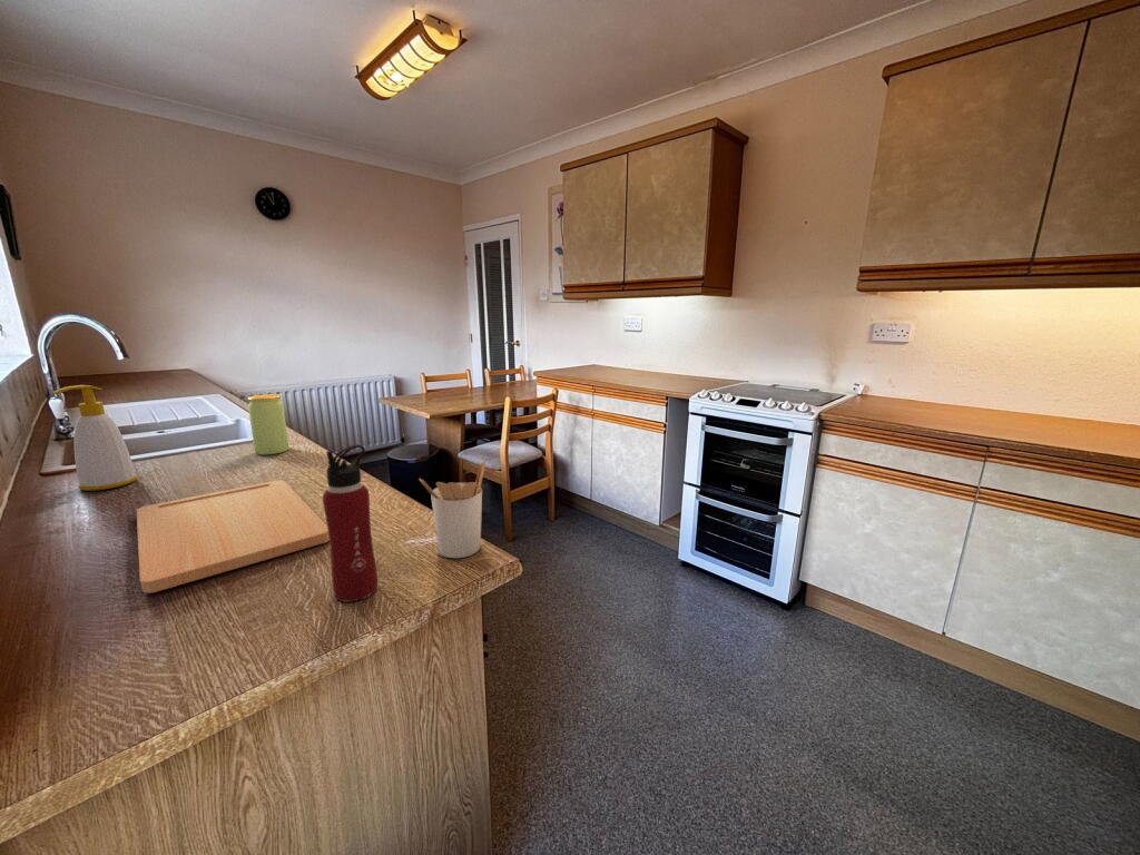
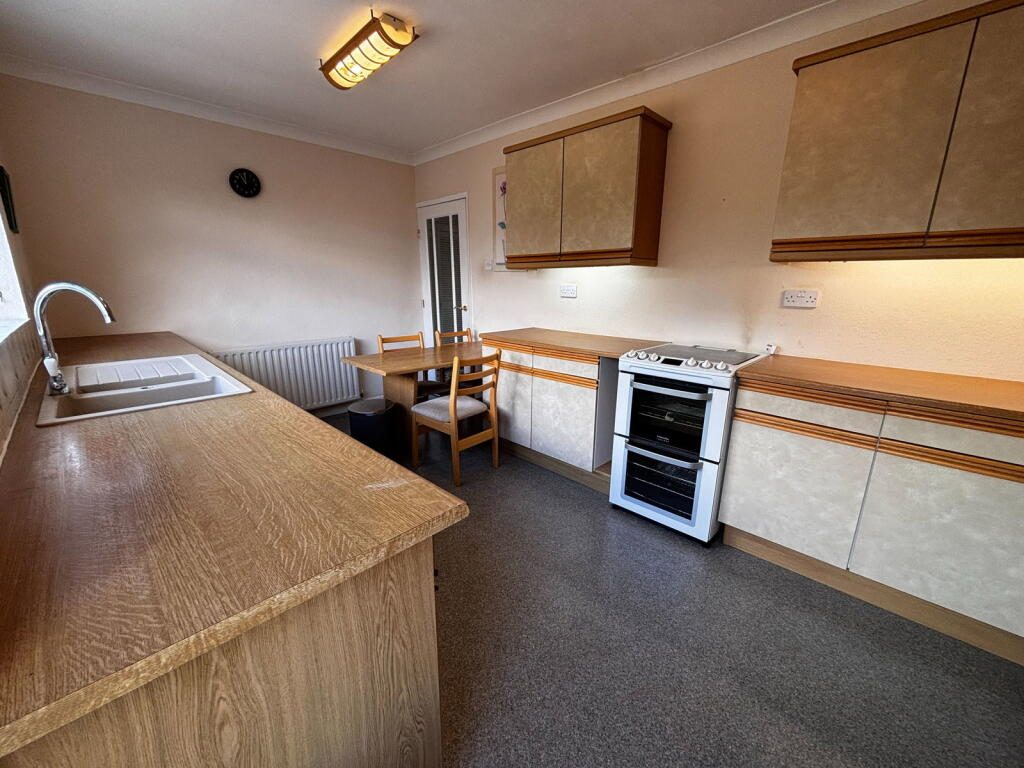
- jar [247,393,289,455]
- soap bottle [52,384,138,492]
- utensil holder [417,460,487,559]
- water bottle [322,443,379,602]
- cutting board [136,479,330,594]
